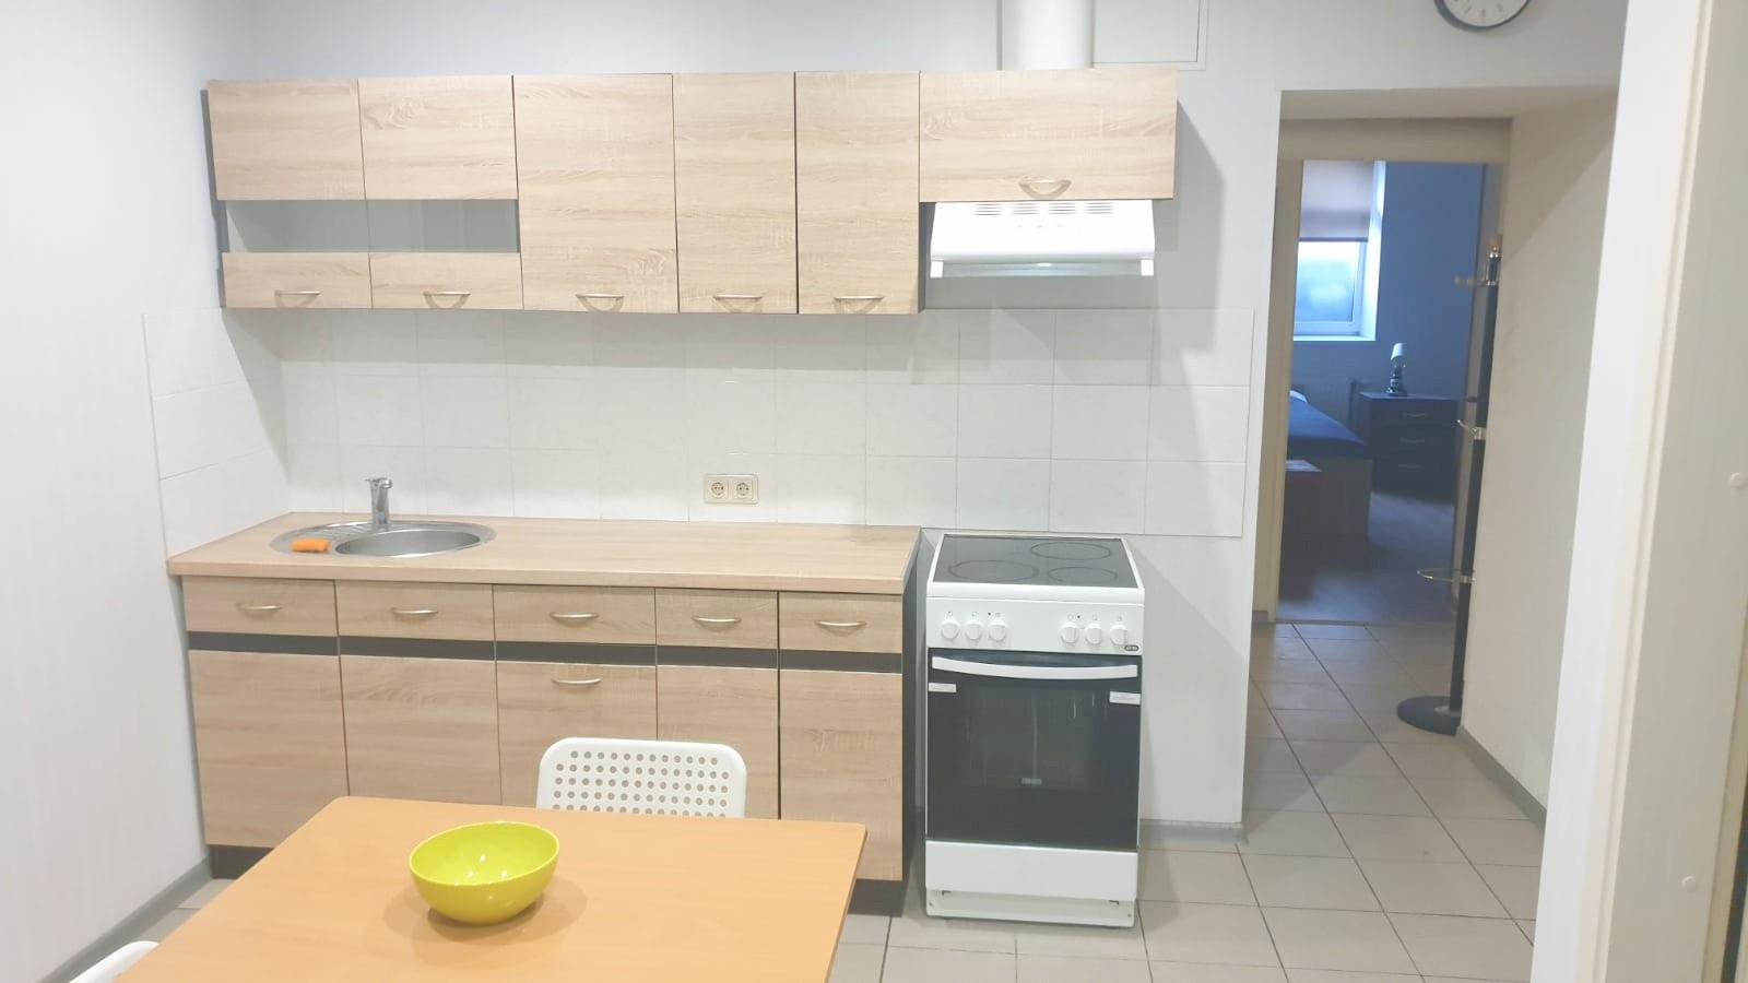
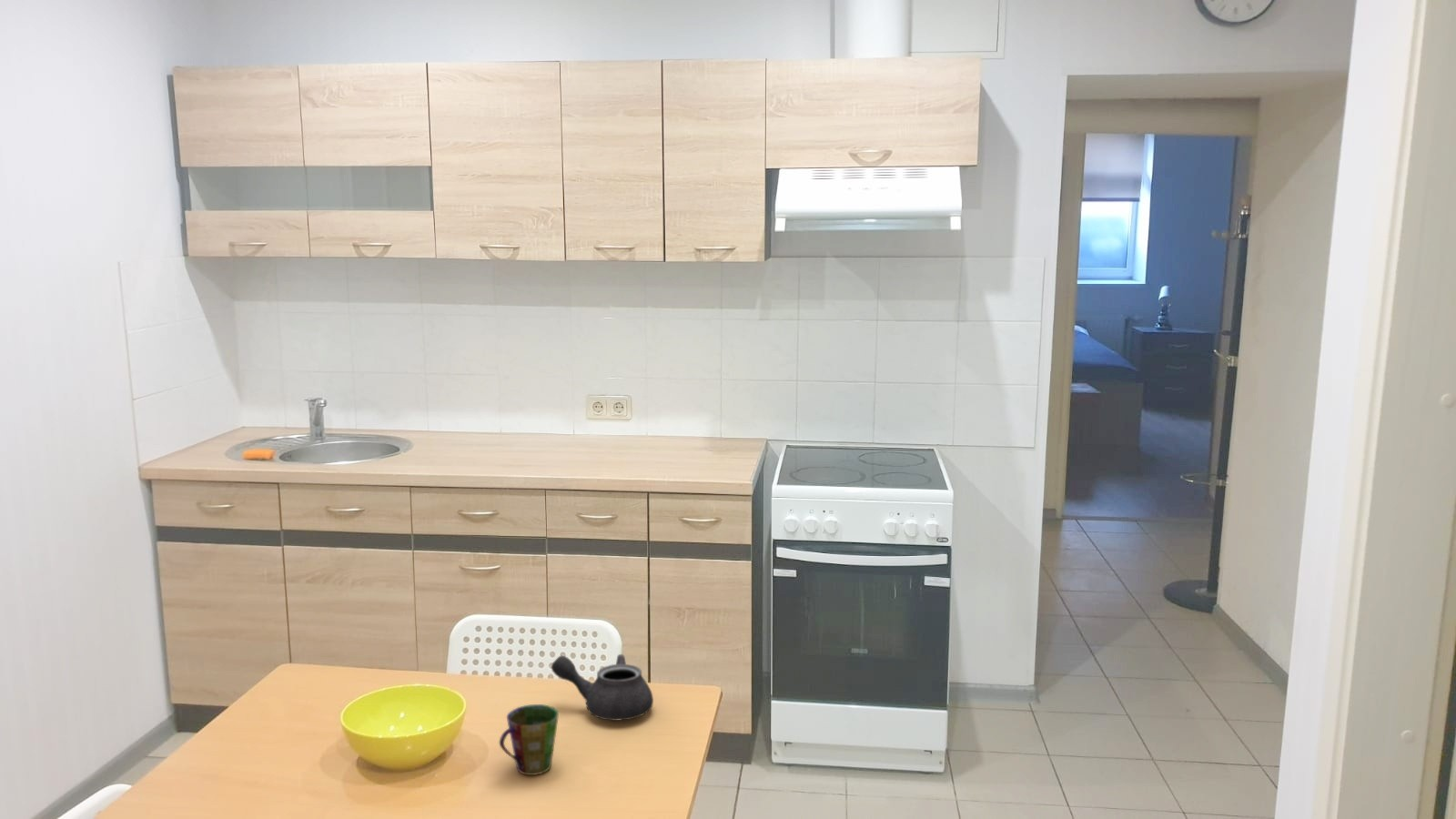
+ teapot [551,653,654,722]
+ cup [499,703,560,776]
